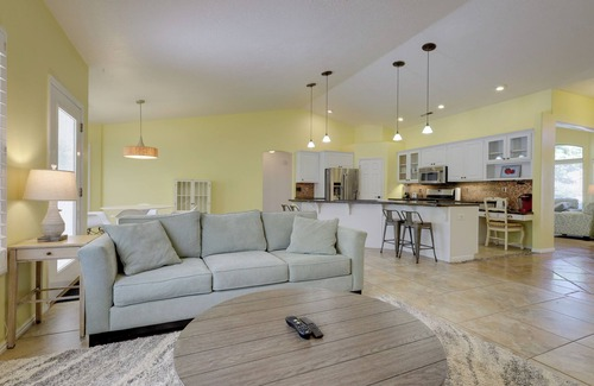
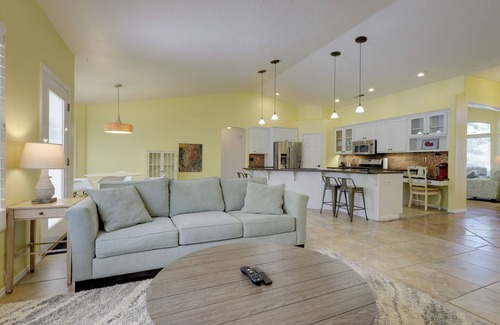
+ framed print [177,142,204,173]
